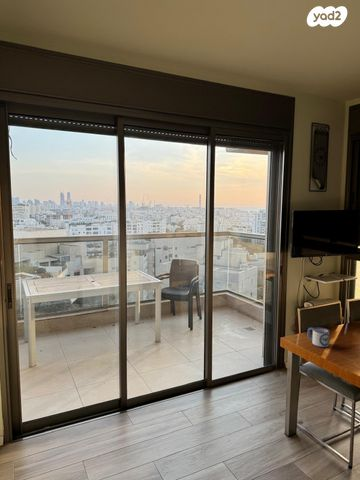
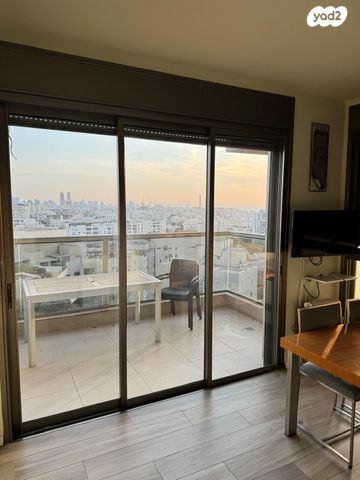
- mug [306,326,330,349]
